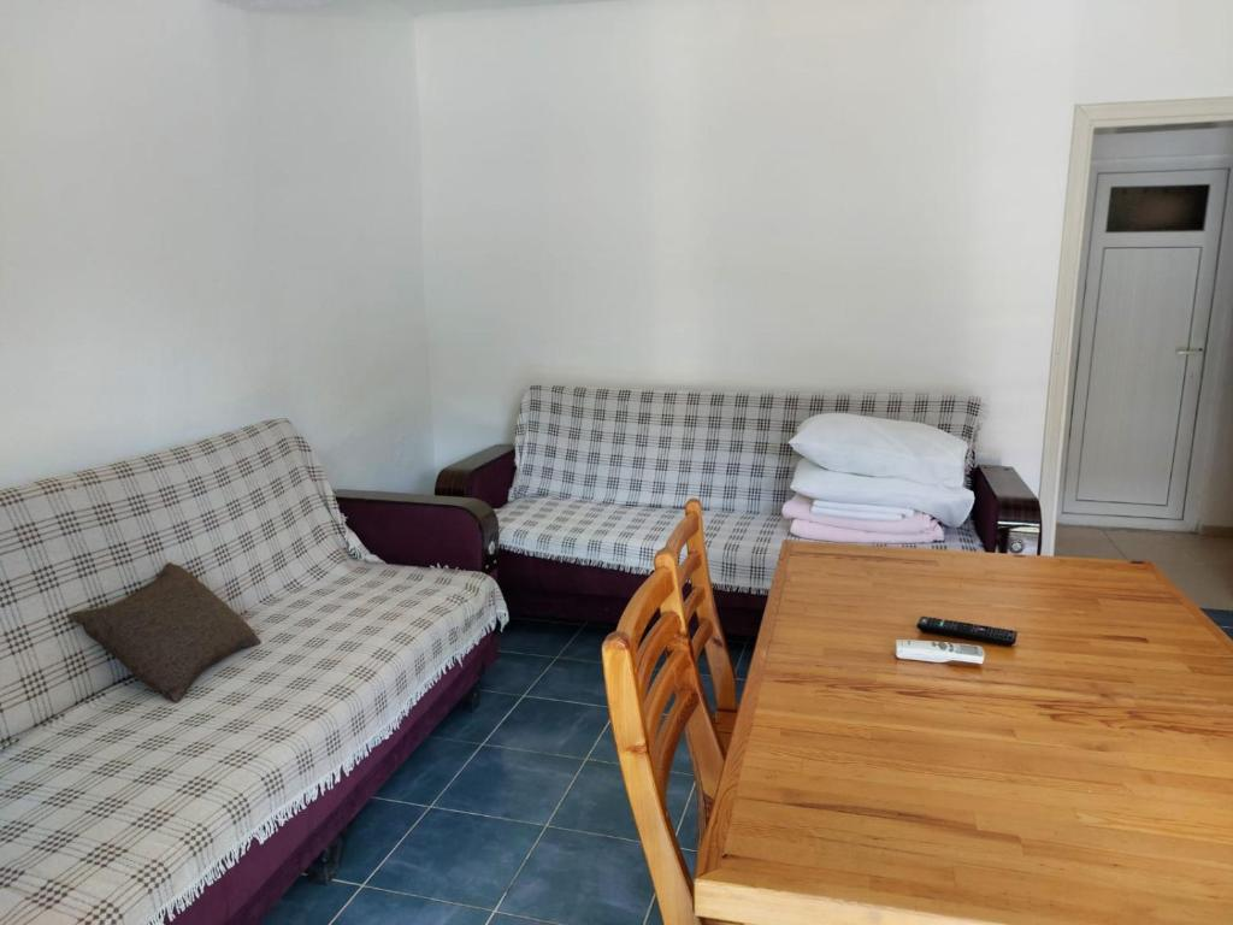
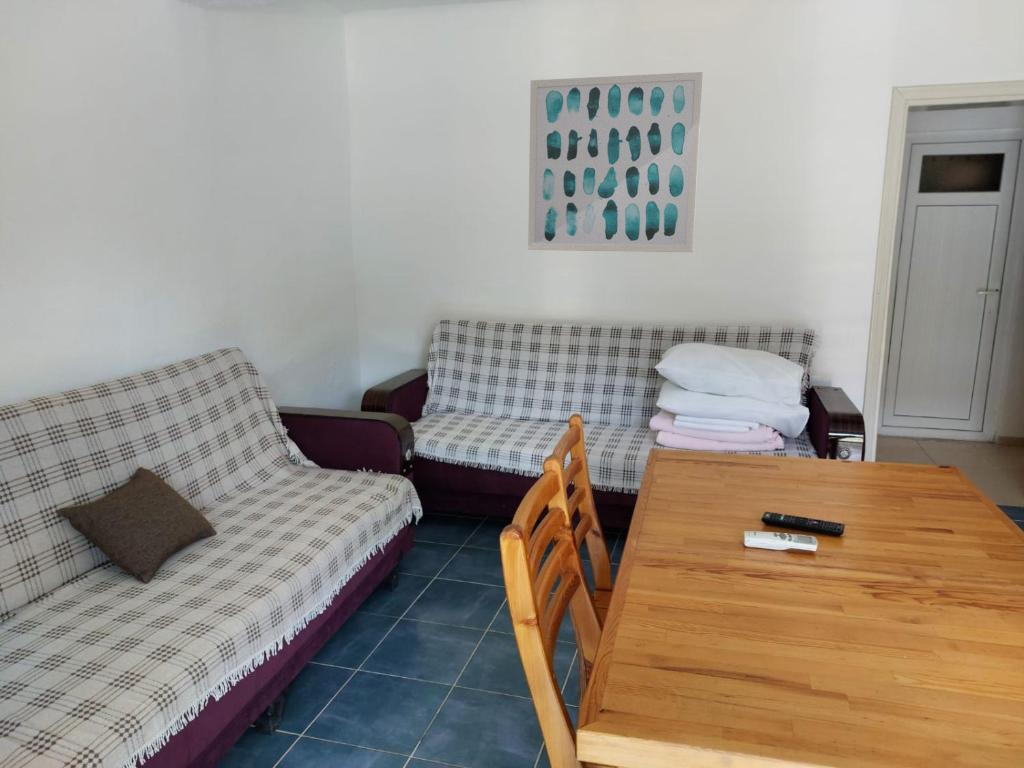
+ wall art [527,71,703,253]
